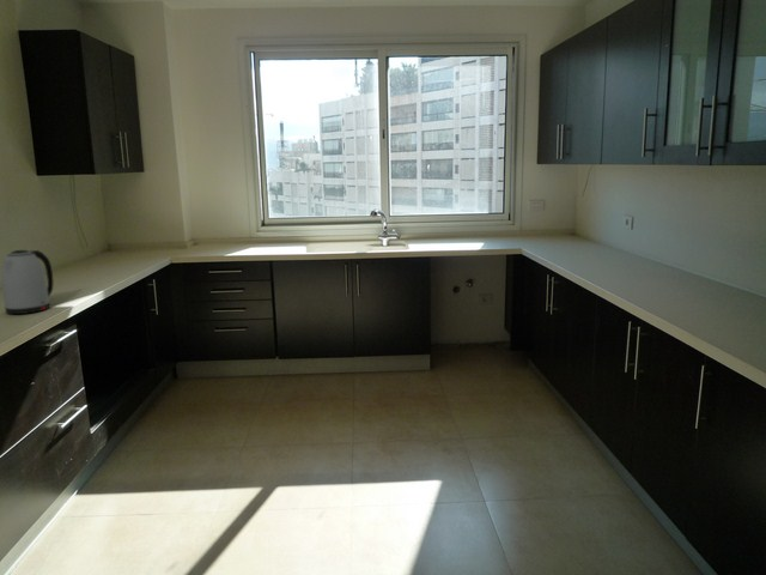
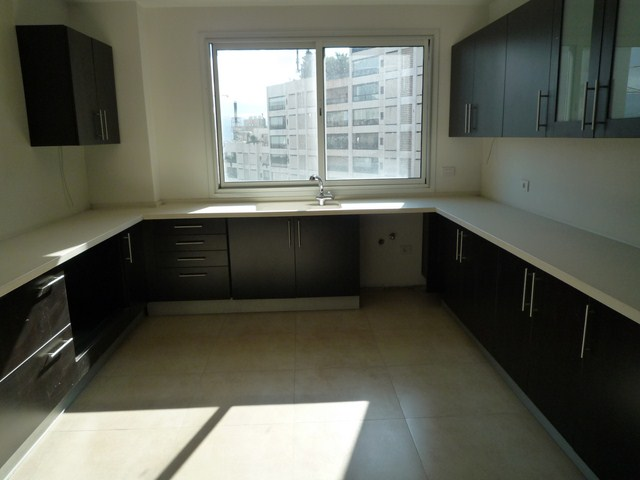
- kettle [0,249,55,315]
